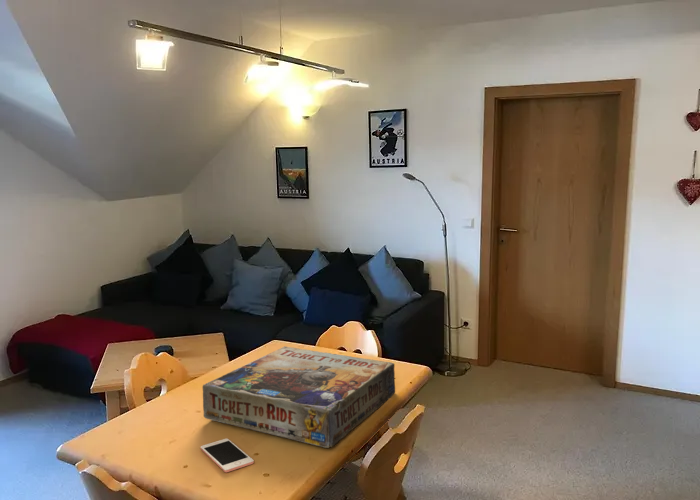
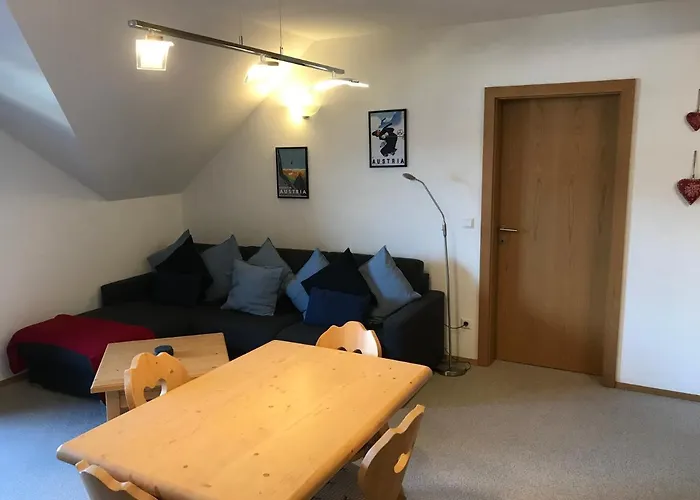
- board game [202,346,396,449]
- cell phone [200,438,255,473]
